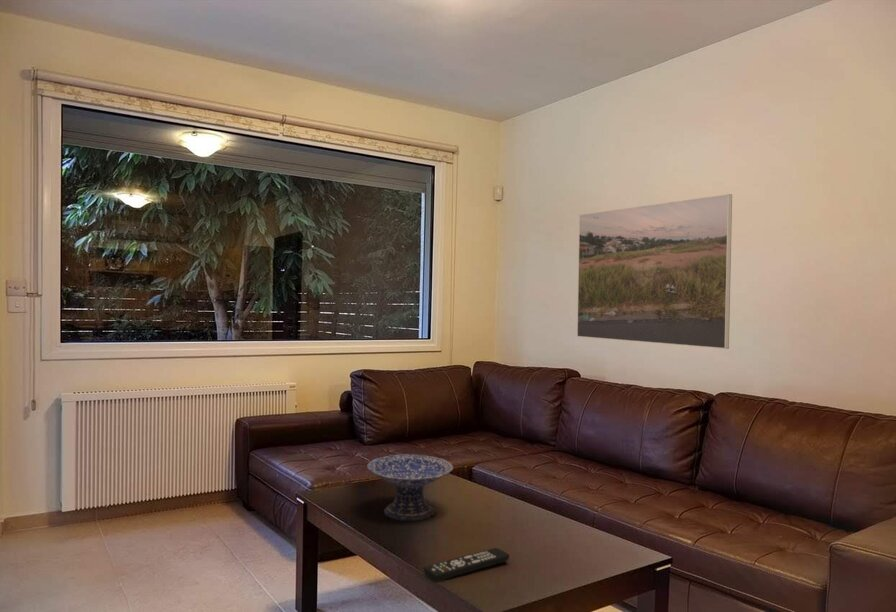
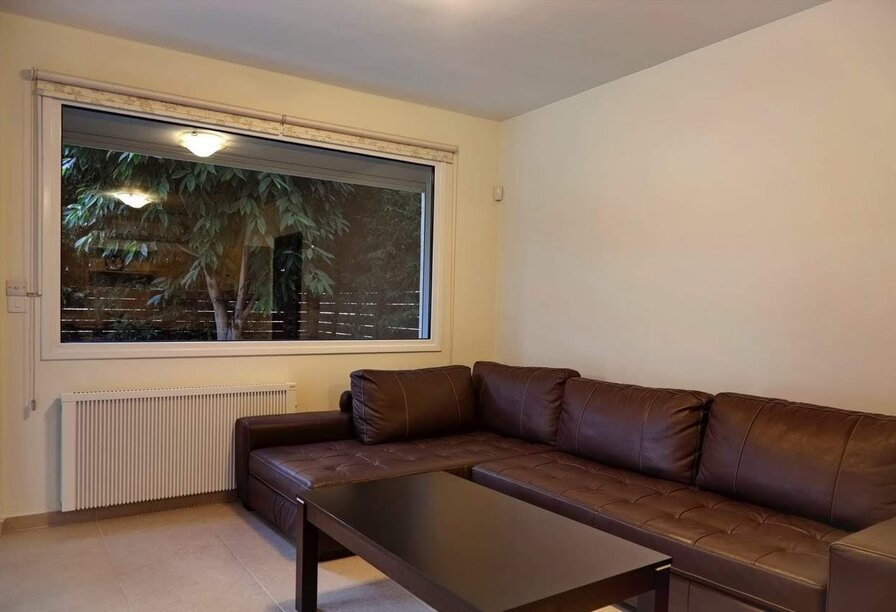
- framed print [576,193,733,350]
- decorative bowl [366,453,454,522]
- remote control [423,547,510,582]
